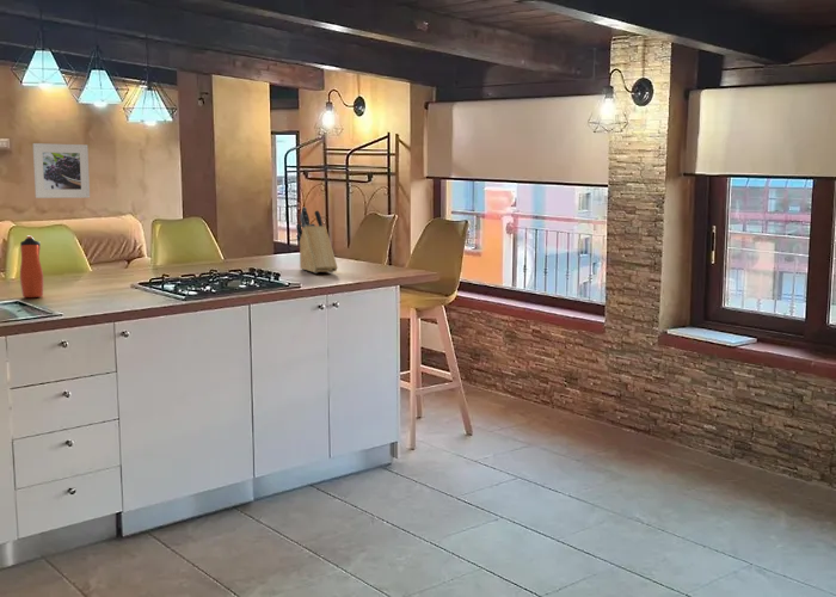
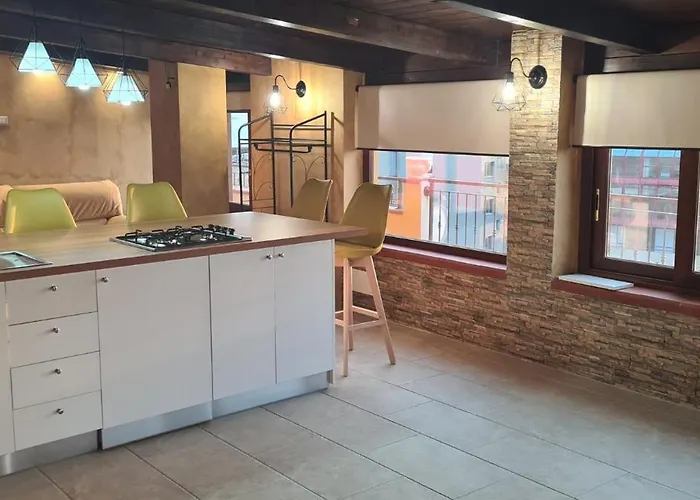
- water bottle [19,234,44,298]
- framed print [32,142,91,199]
- knife block [295,207,338,275]
